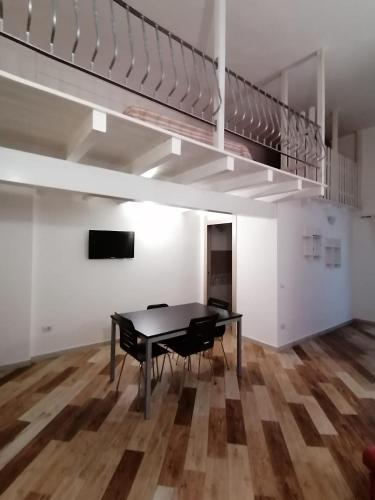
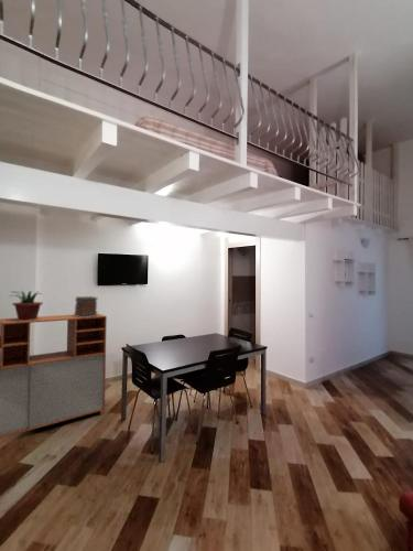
+ book stack [73,295,98,317]
+ storage cabinet [0,313,108,440]
+ potted plant [9,289,44,321]
